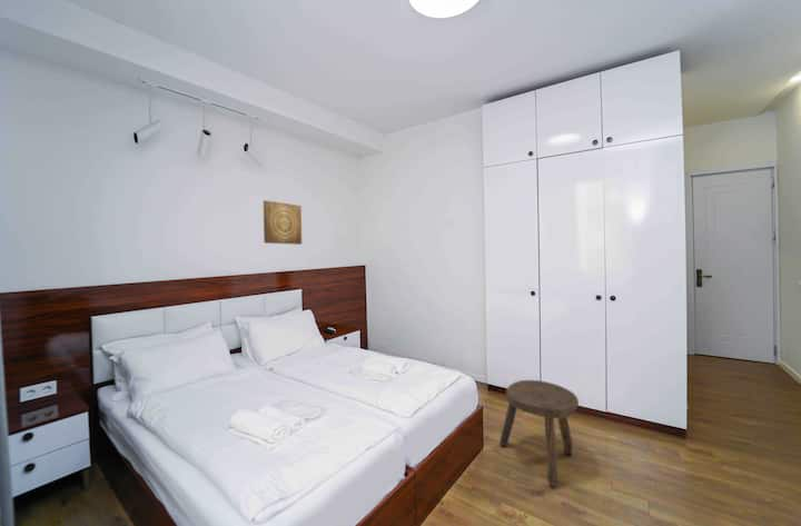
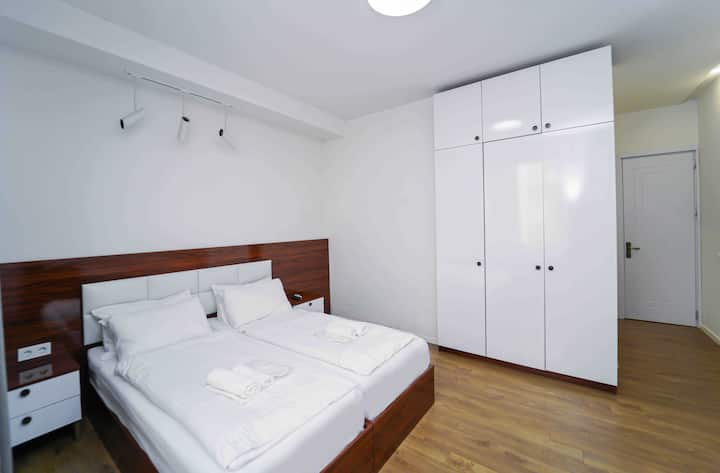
- wall art [263,199,303,246]
- stool [498,379,580,487]
